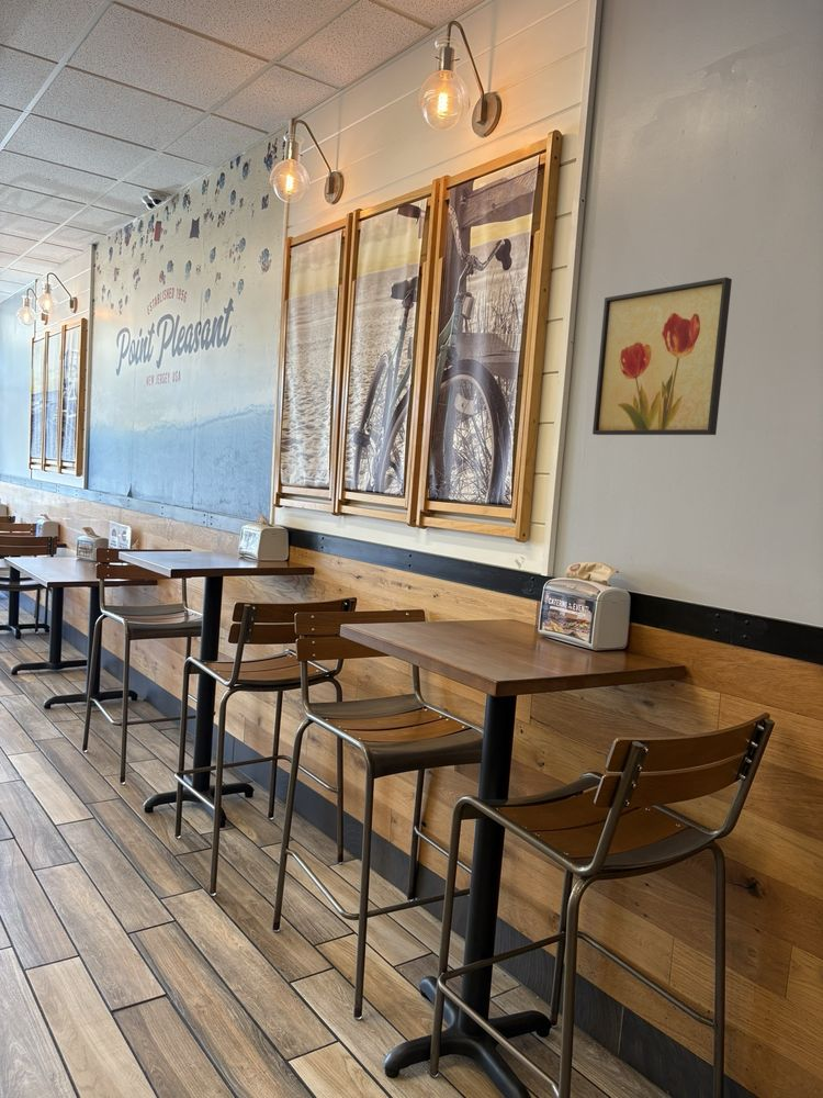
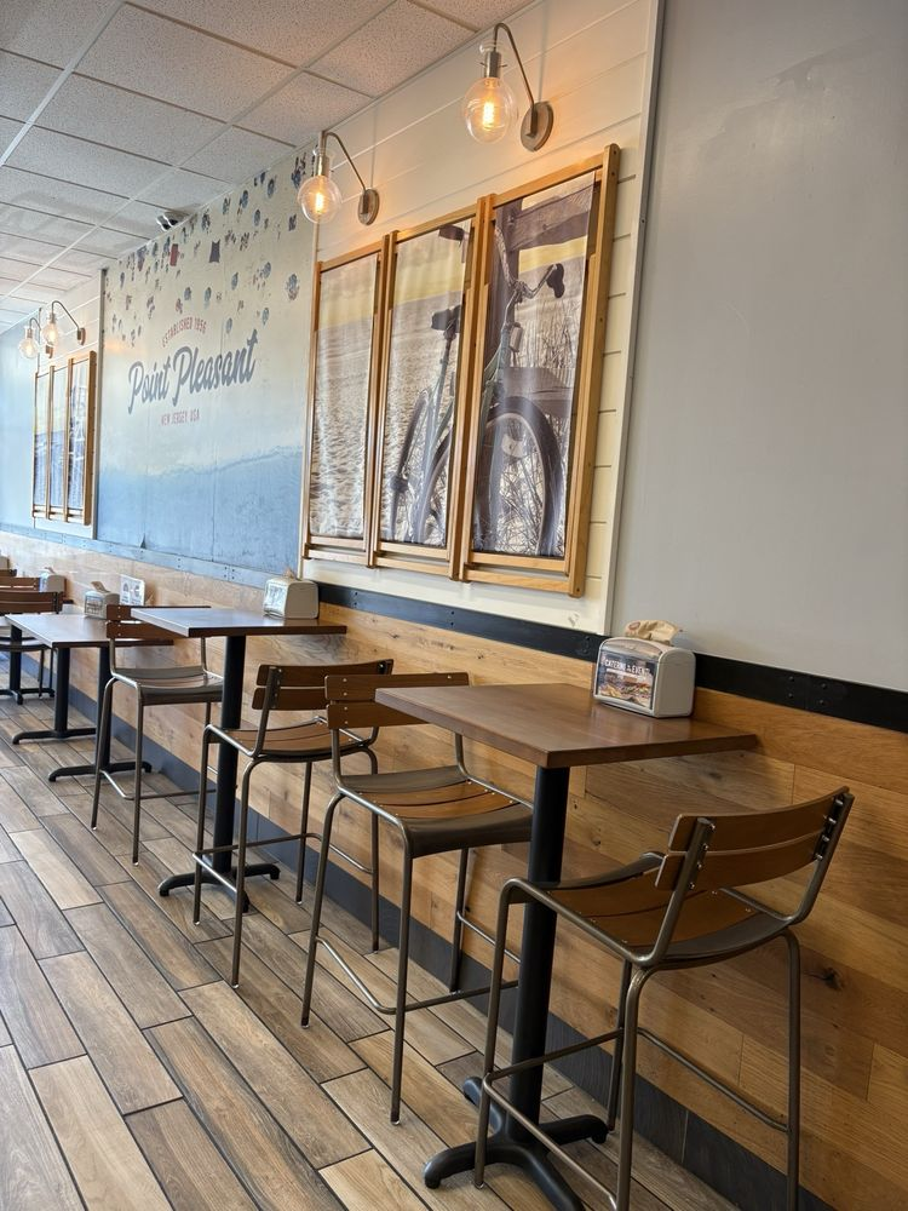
- wall art [591,276,733,436]
